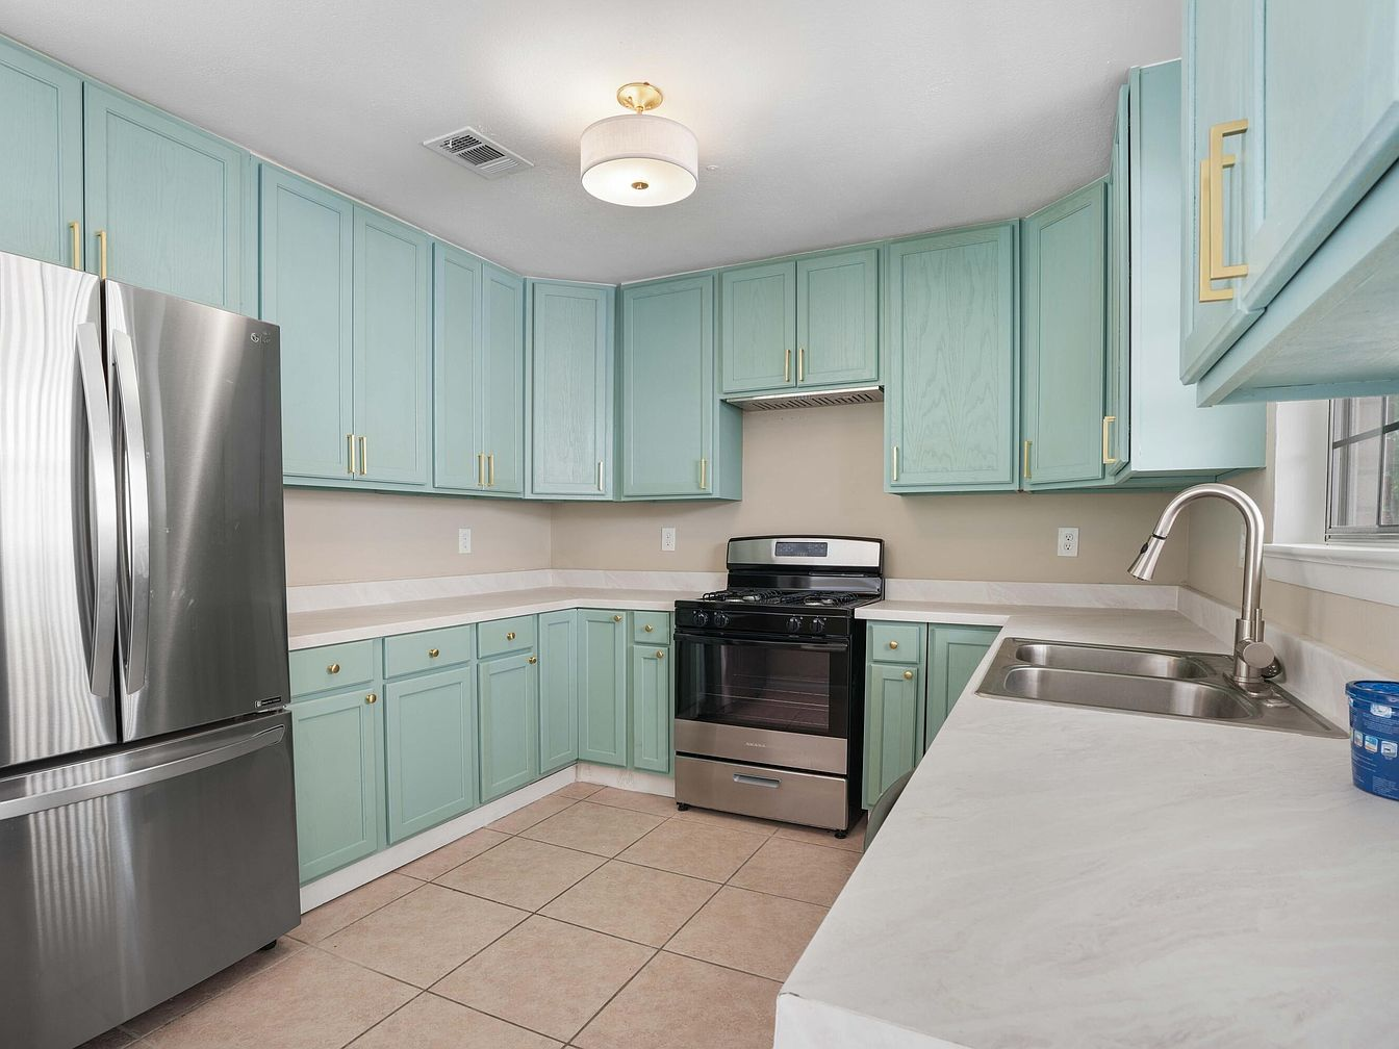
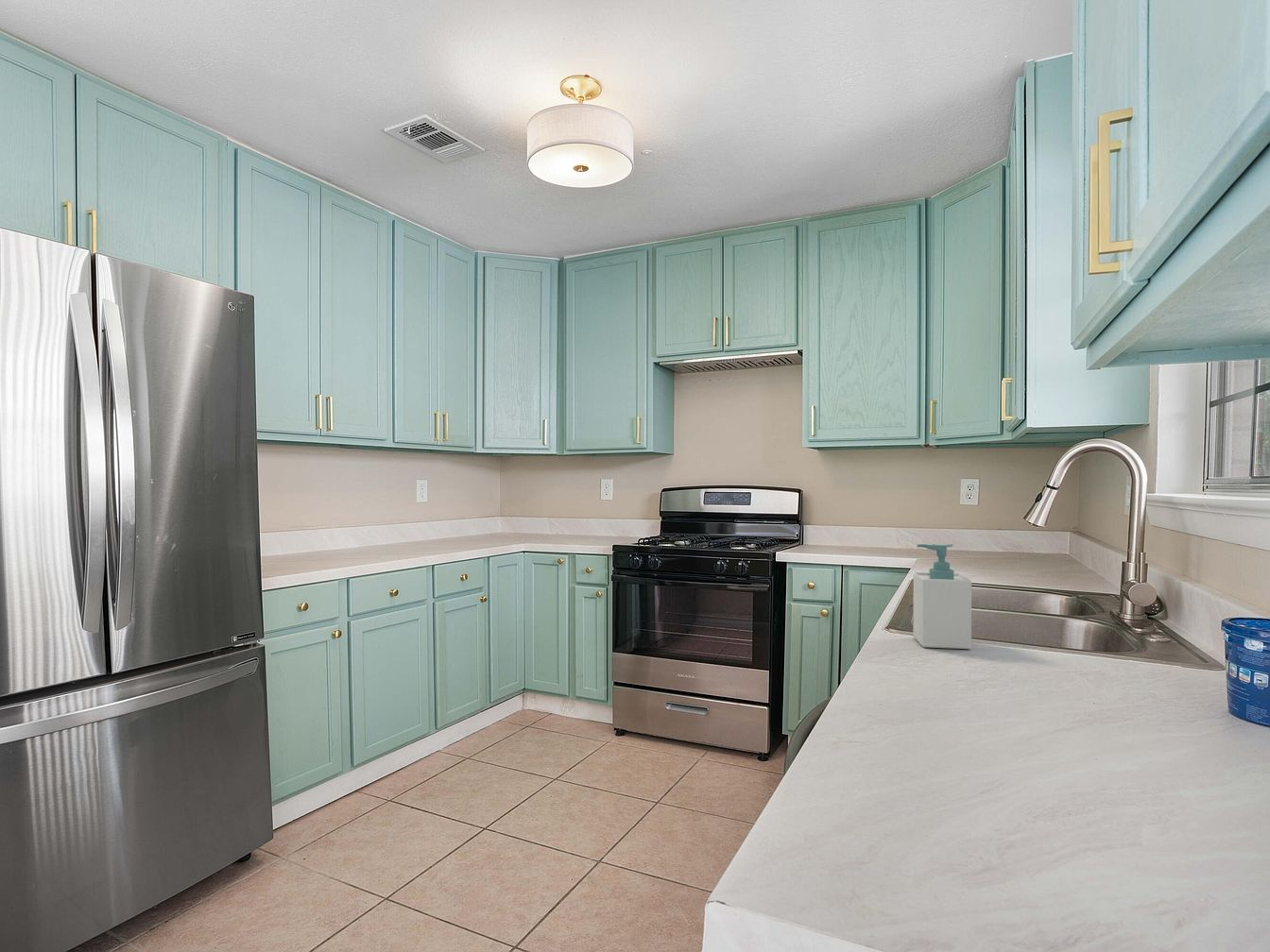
+ soap bottle [912,543,972,650]
